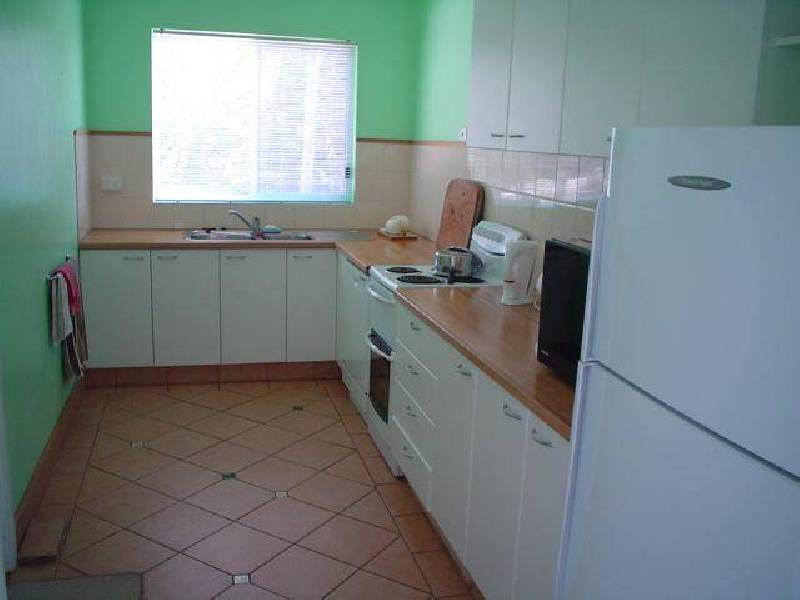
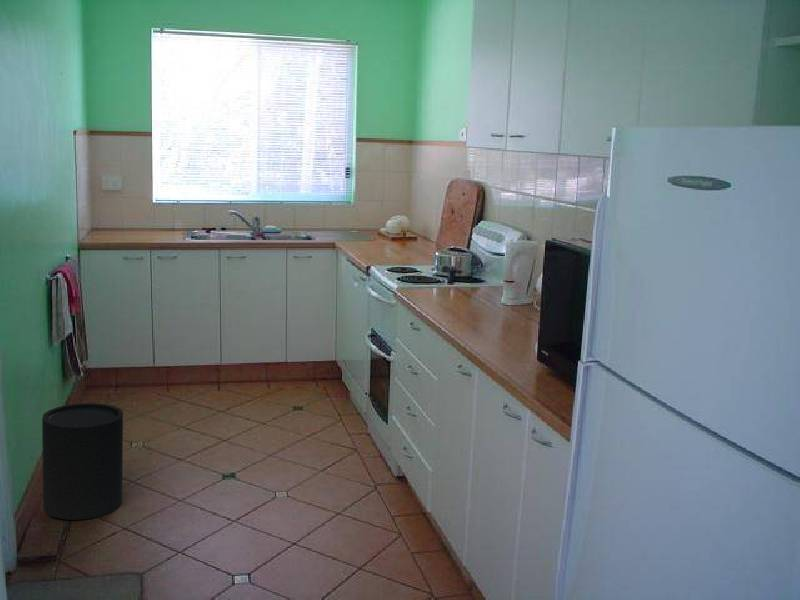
+ trash can [41,402,124,521]
